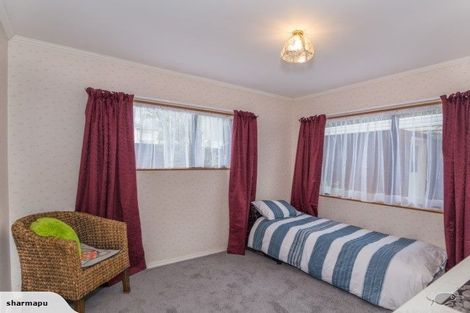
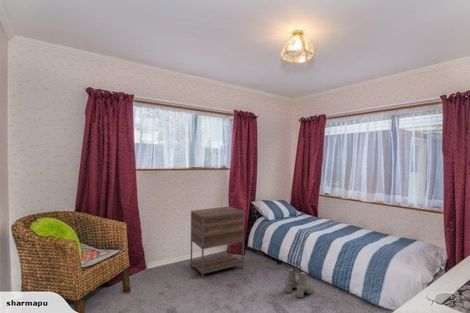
+ nightstand [190,205,245,280]
+ boots [285,266,315,299]
